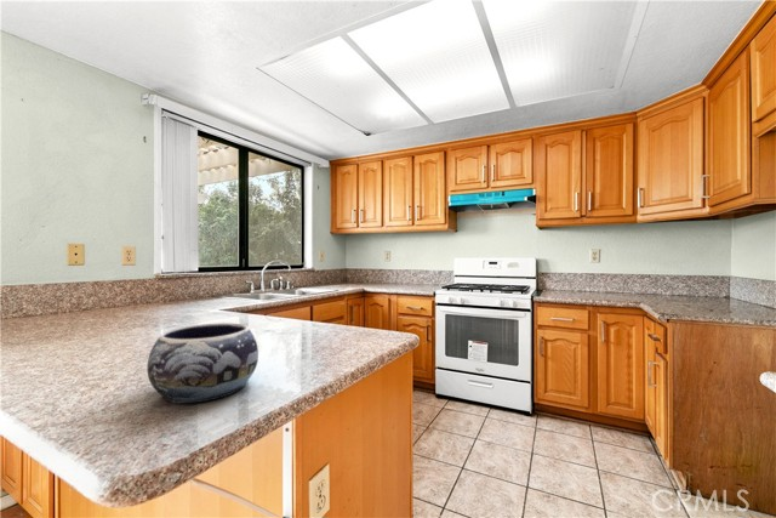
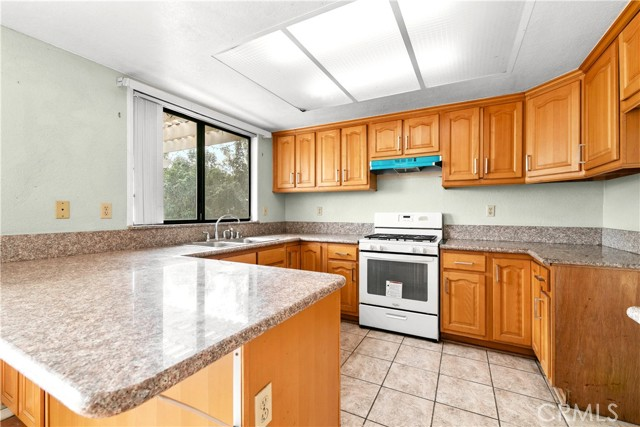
- decorative bowl [146,321,259,405]
